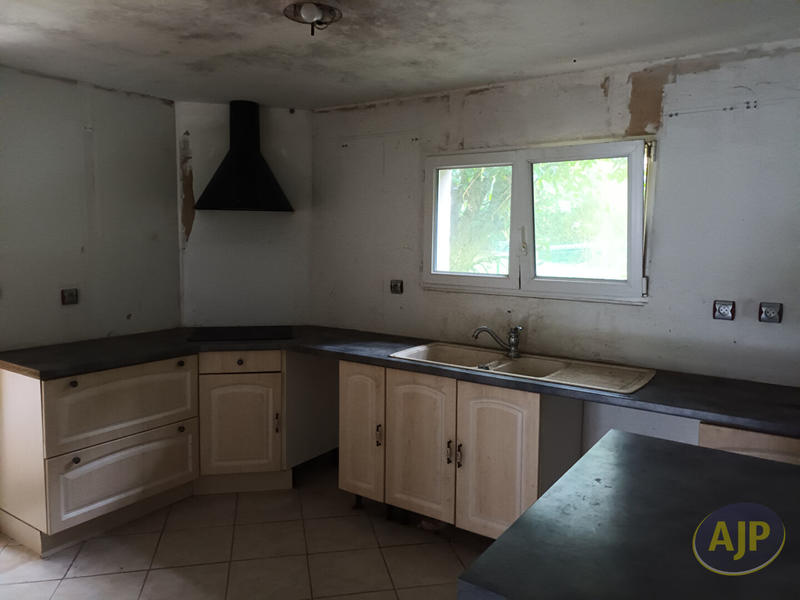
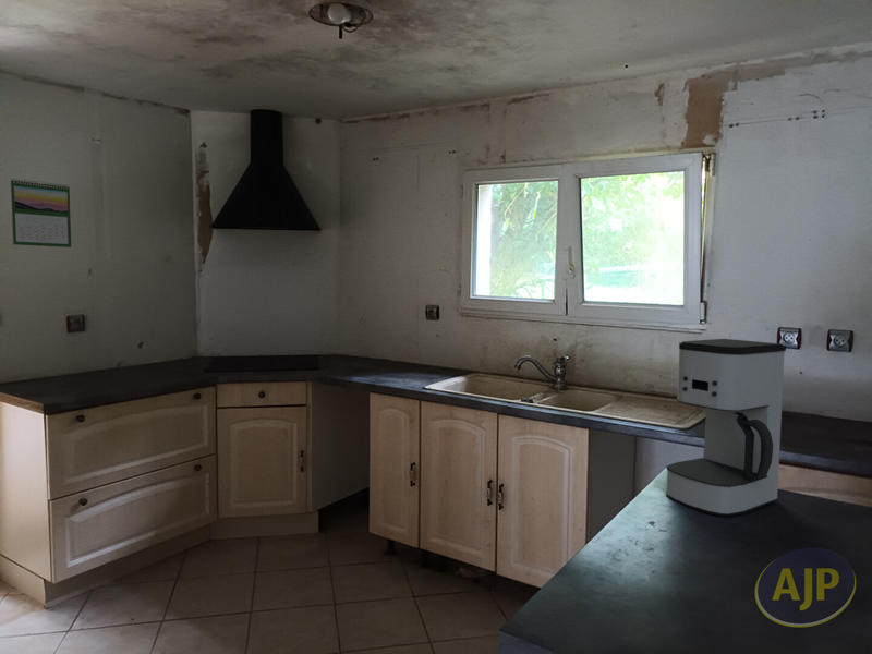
+ coffee maker [665,338,787,518]
+ calendar [10,178,72,249]
